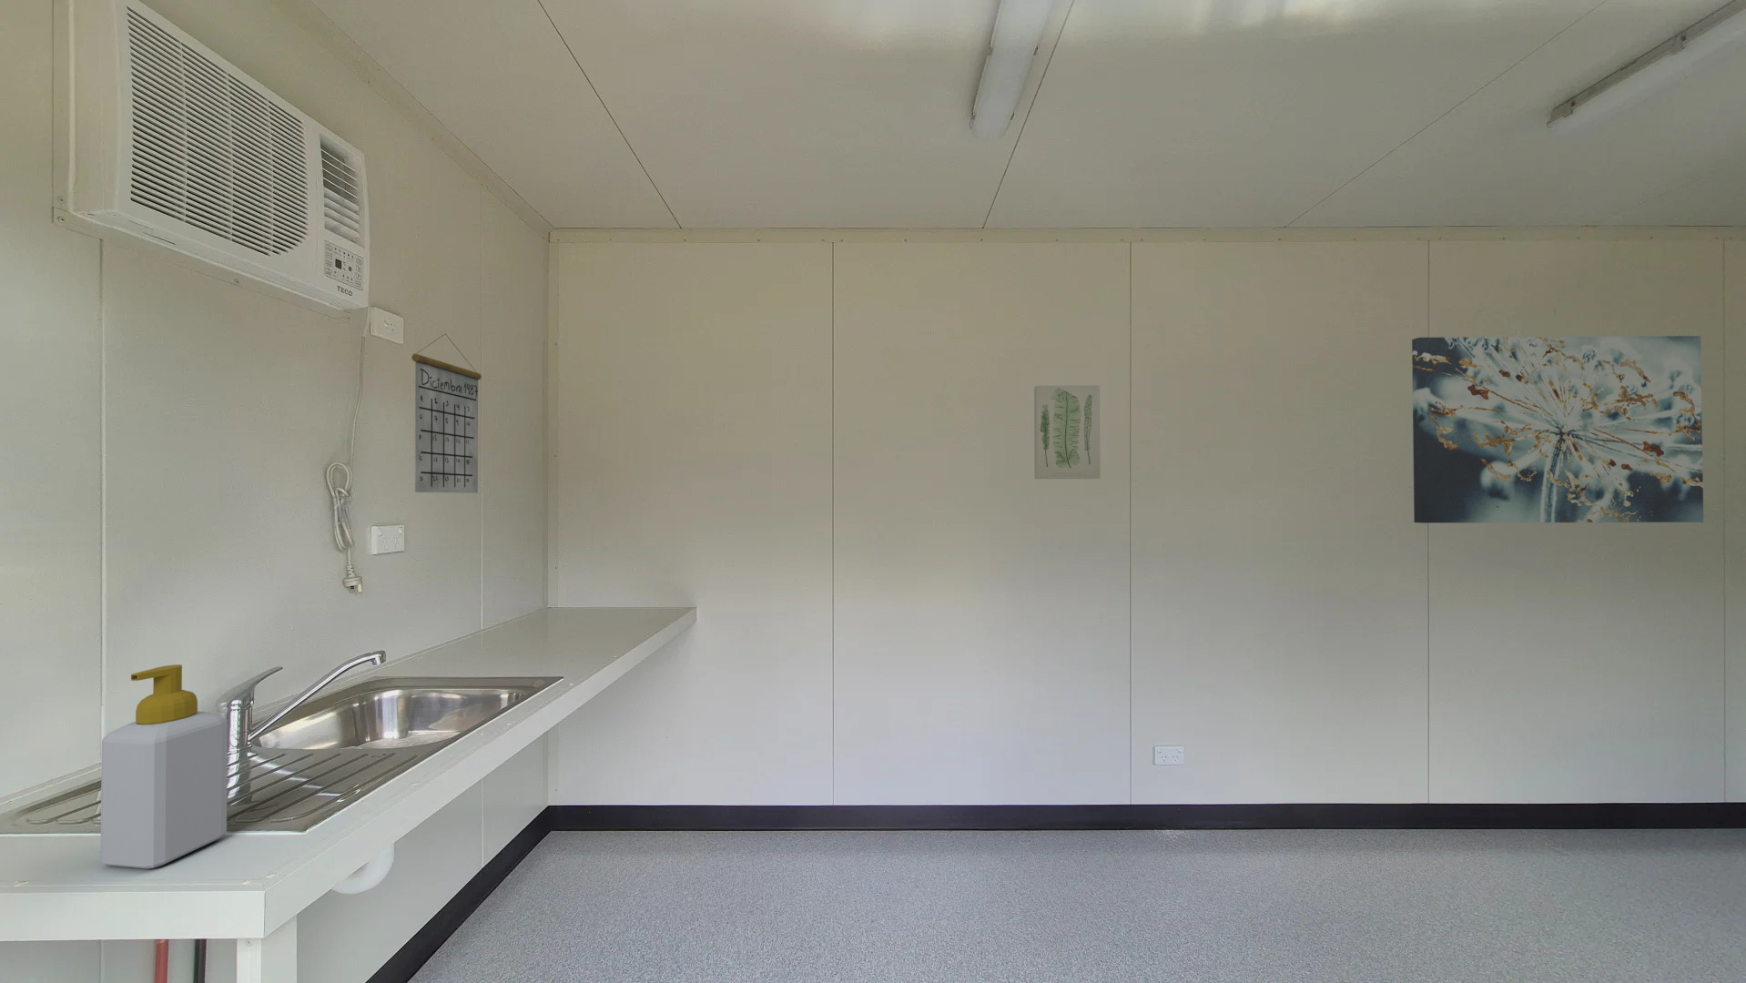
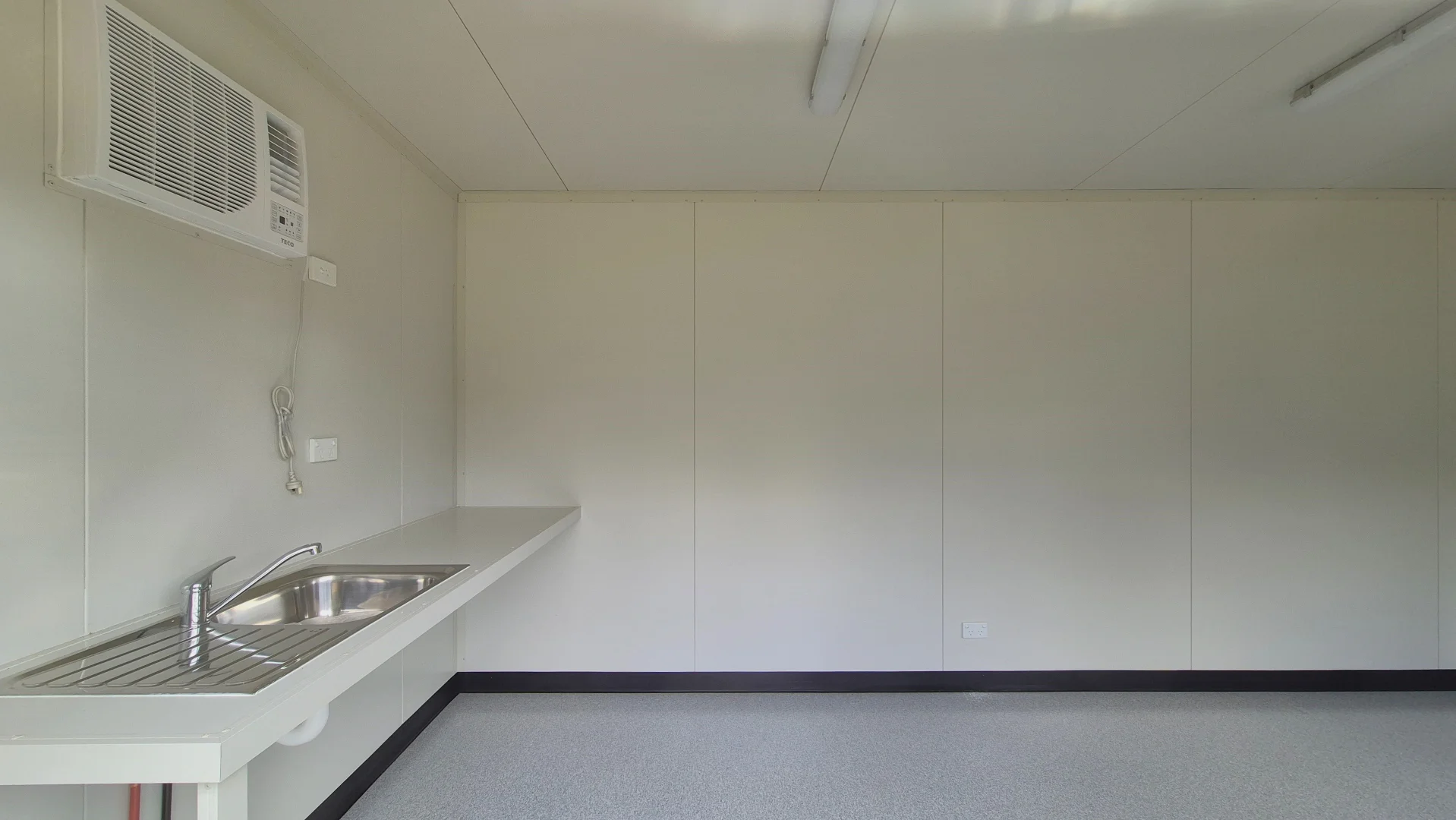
- wall art [1034,384,1101,480]
- wall art [1411,334,1704,524]
- soap bottle [100,663,229,870]
- calendar [410,333,482,494]
